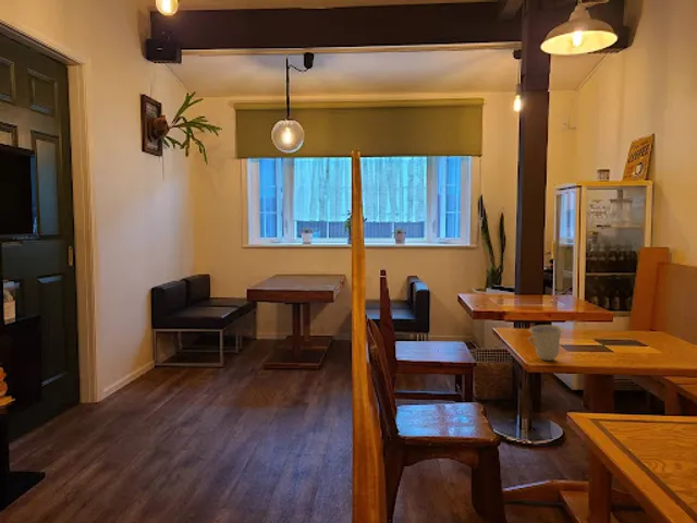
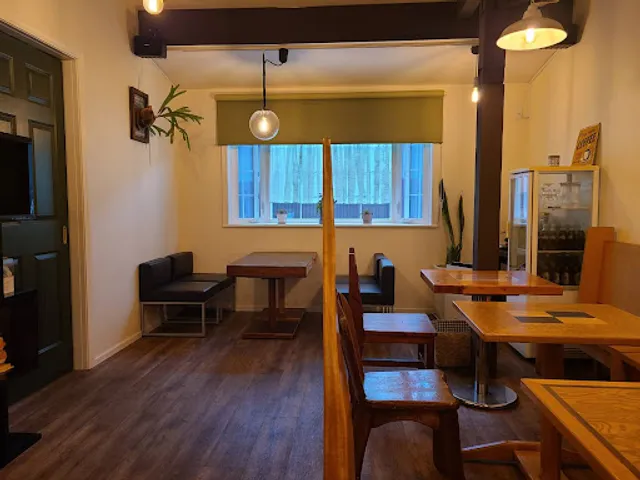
- cup [527,324,564,362]
